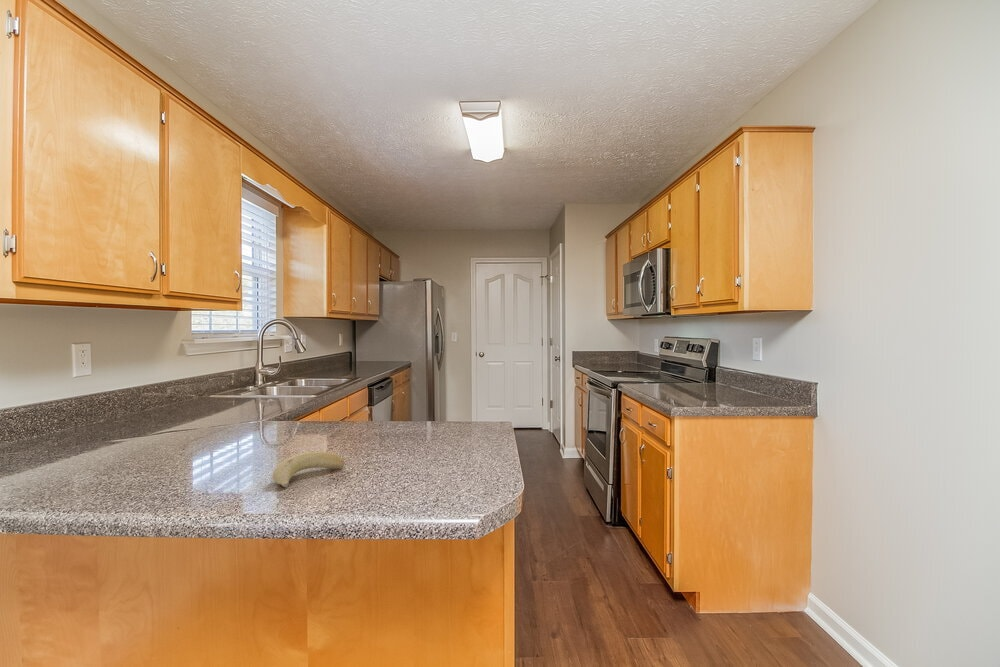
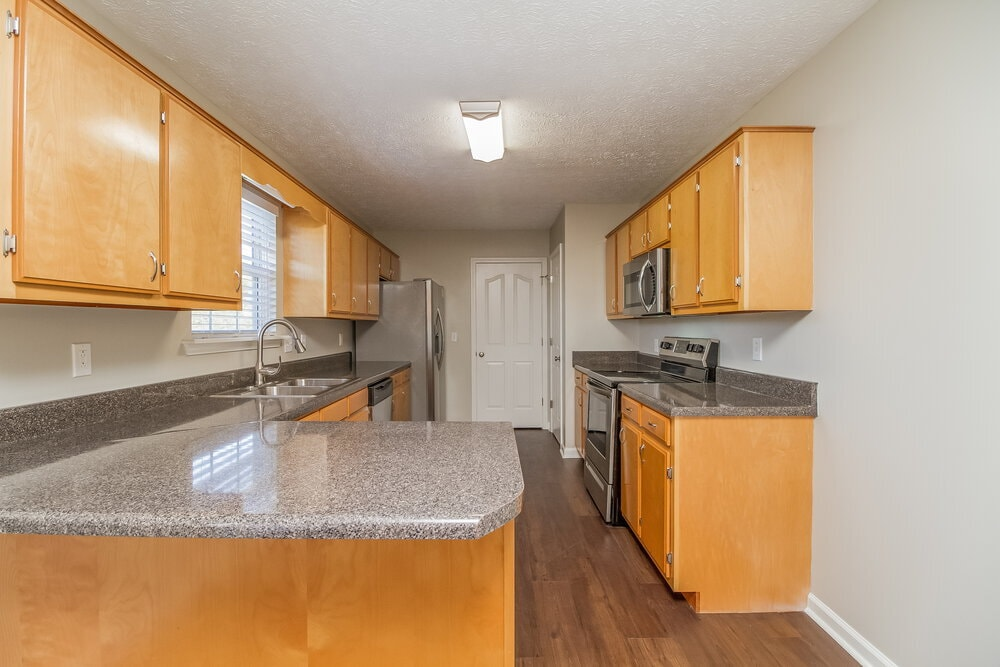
- fruit [272,451,345,488]
